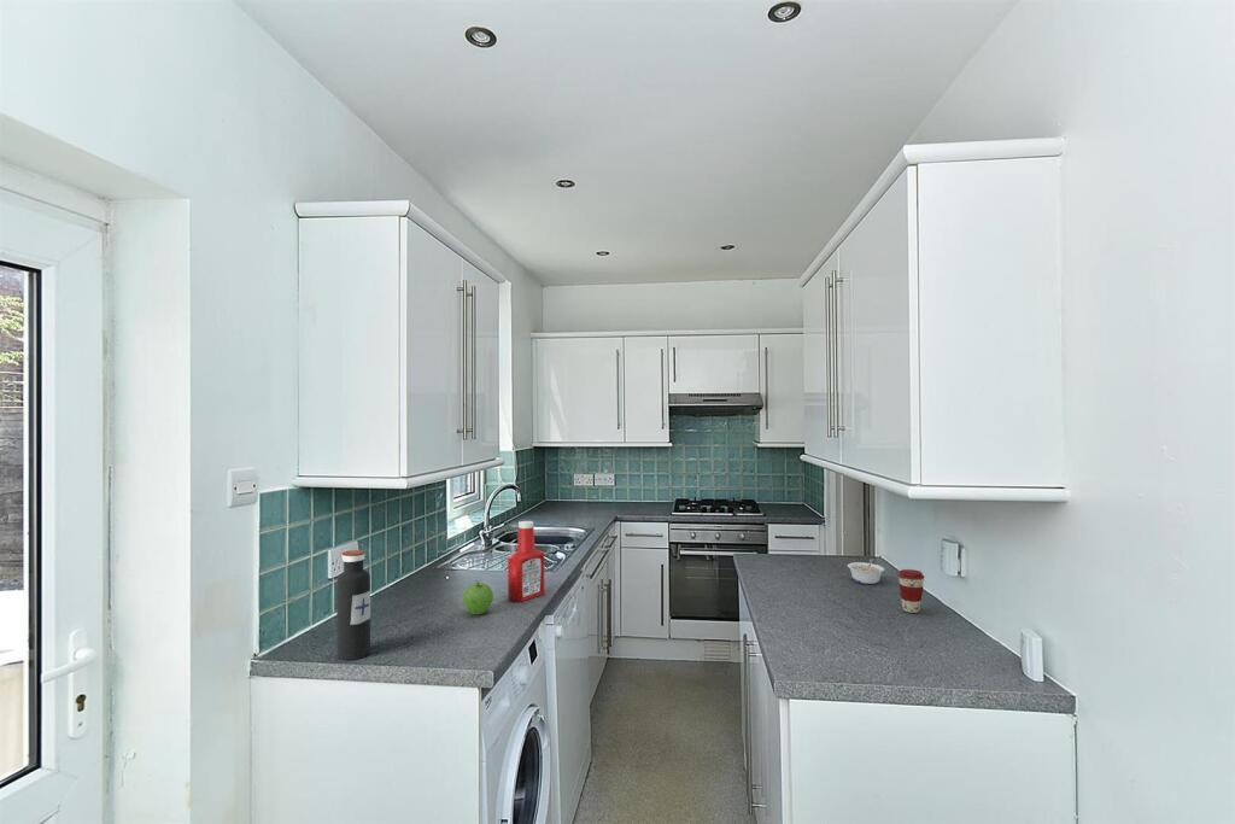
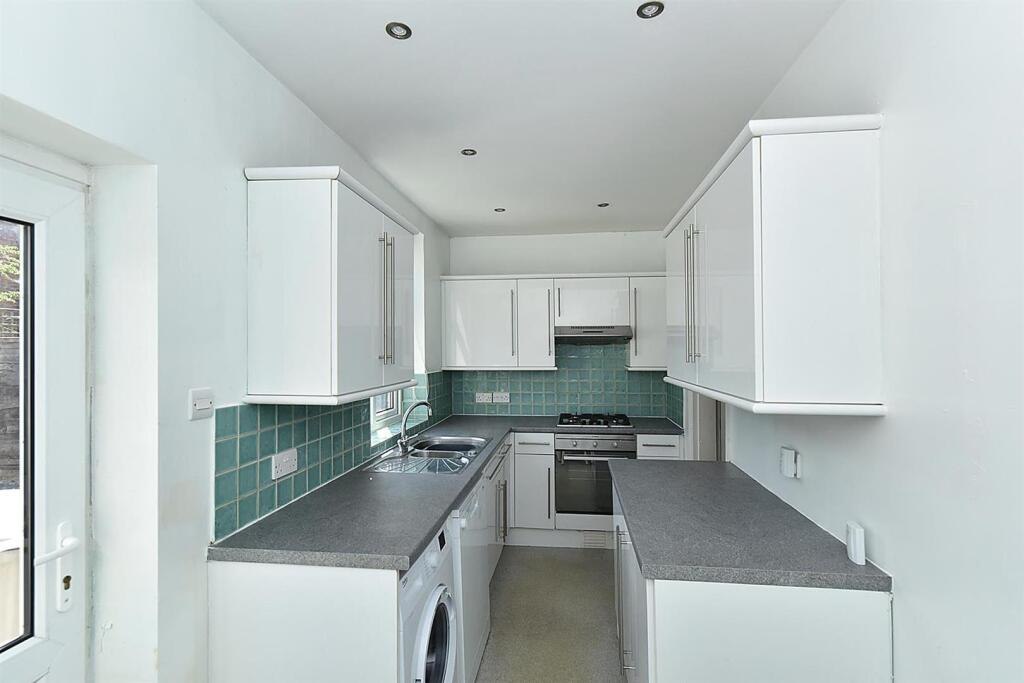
- soap bottle [507,520,545,603]
- fruit [462,579,494,615]
- water bottle [335,549,371,661]
- legume [847,557,885,585]
- coffee cup [896,568,925,614]
